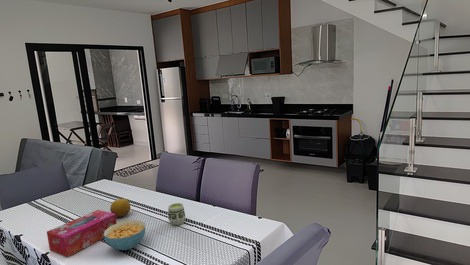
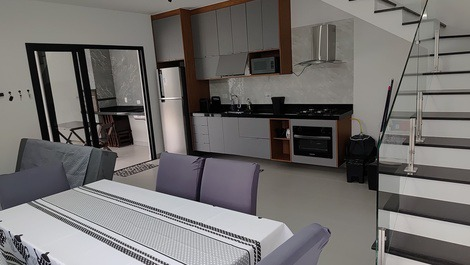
- fruit [109,198,132,218]
- tissue box [46,209,117,258]
- cereal bowl [103,219,146,251]
- cup [167,202,186,226]
